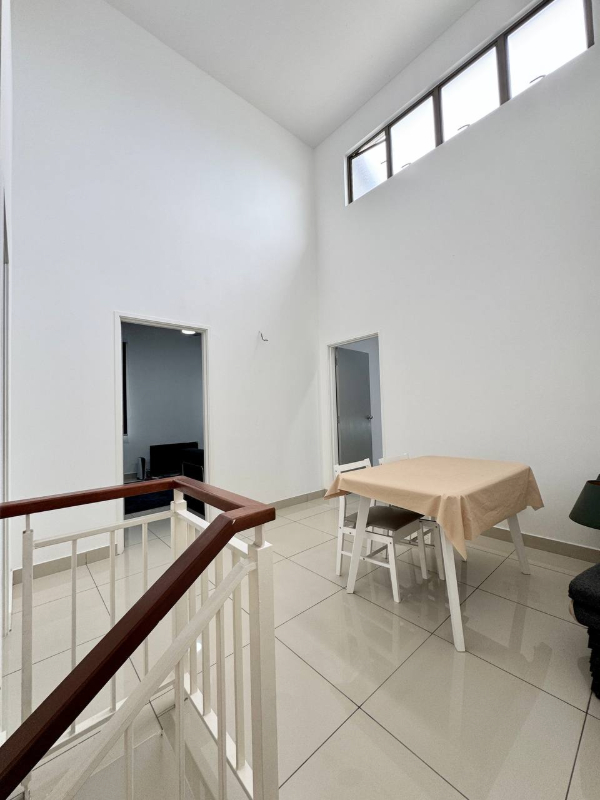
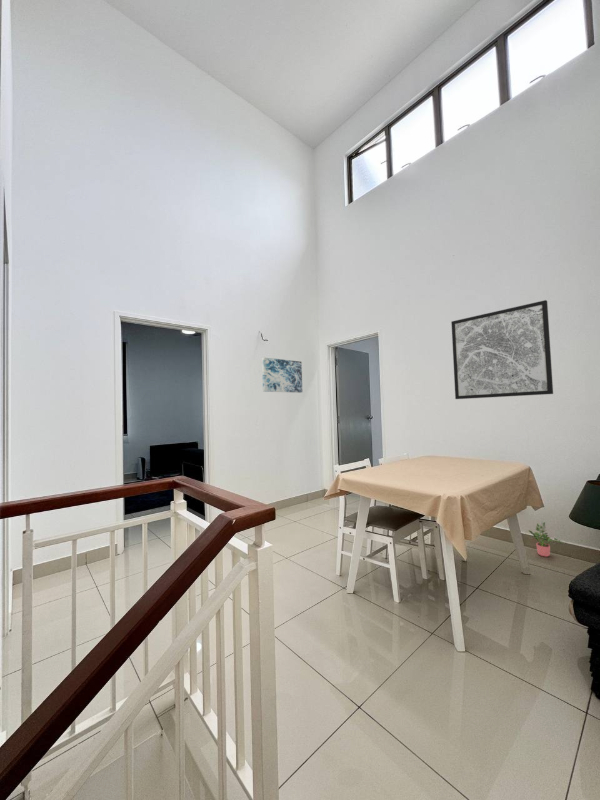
+ potted plant [528,521,564,558]
+ wall art [450,299,554,400]
+ wall art [261,357,303,394]
